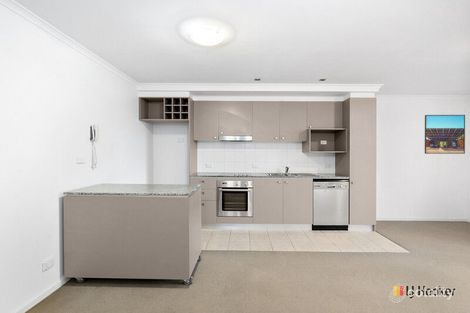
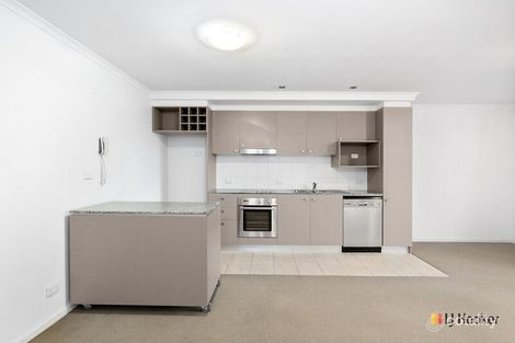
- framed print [424,114,466,155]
